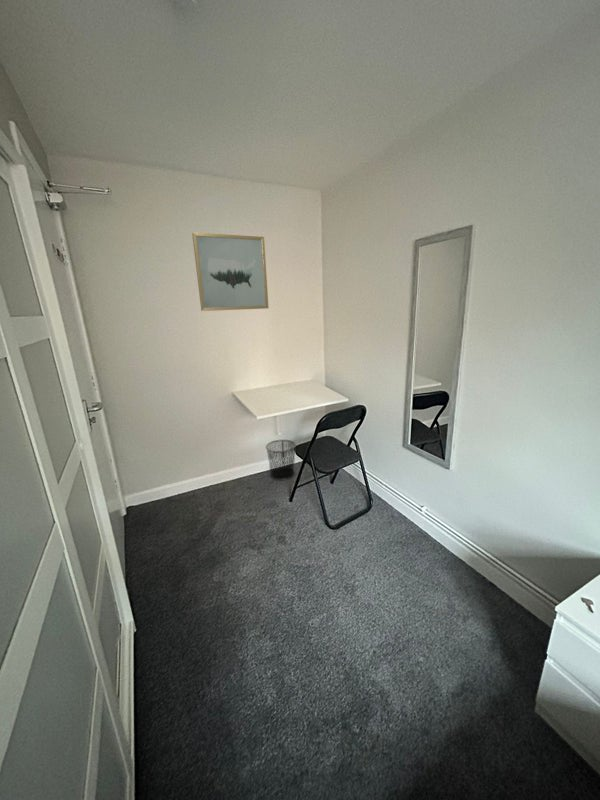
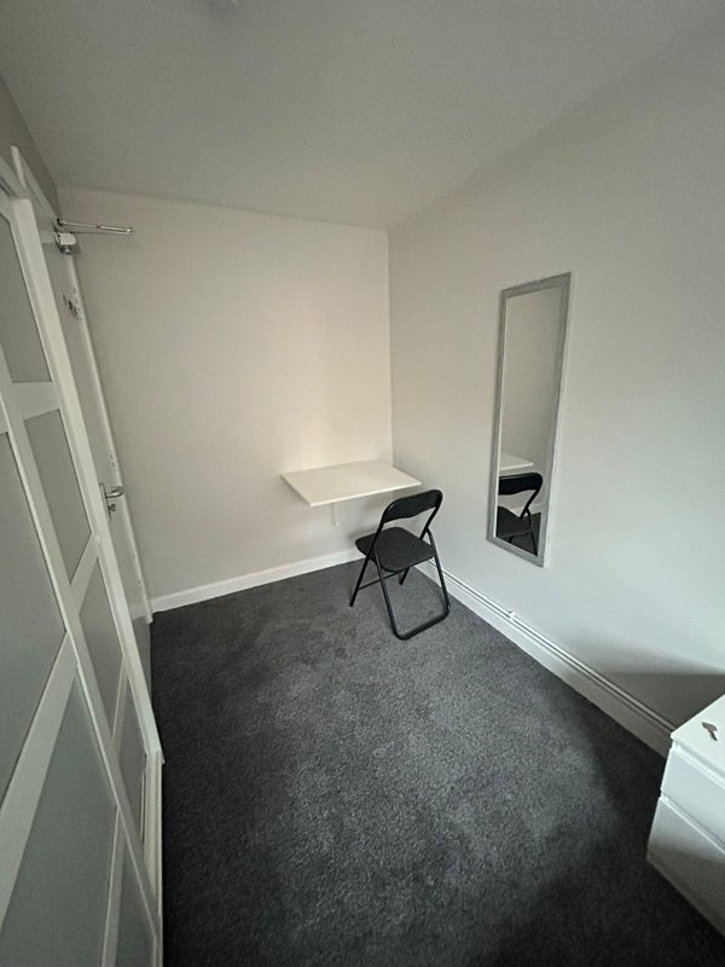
- wall art [191,232,270,312]
- waste bin [265,439,297,481]
